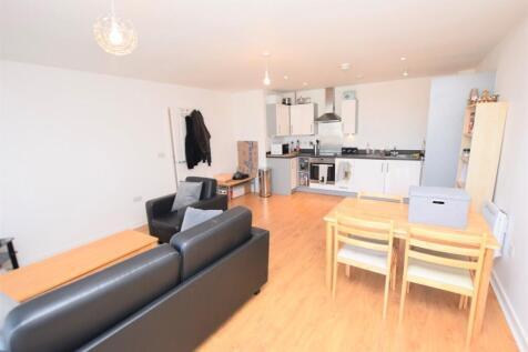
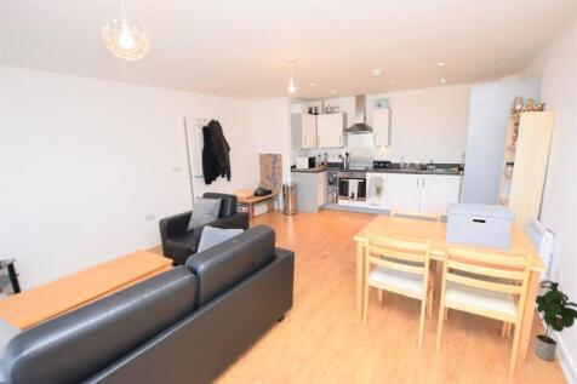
+ potted plant [533,280,577,362]
